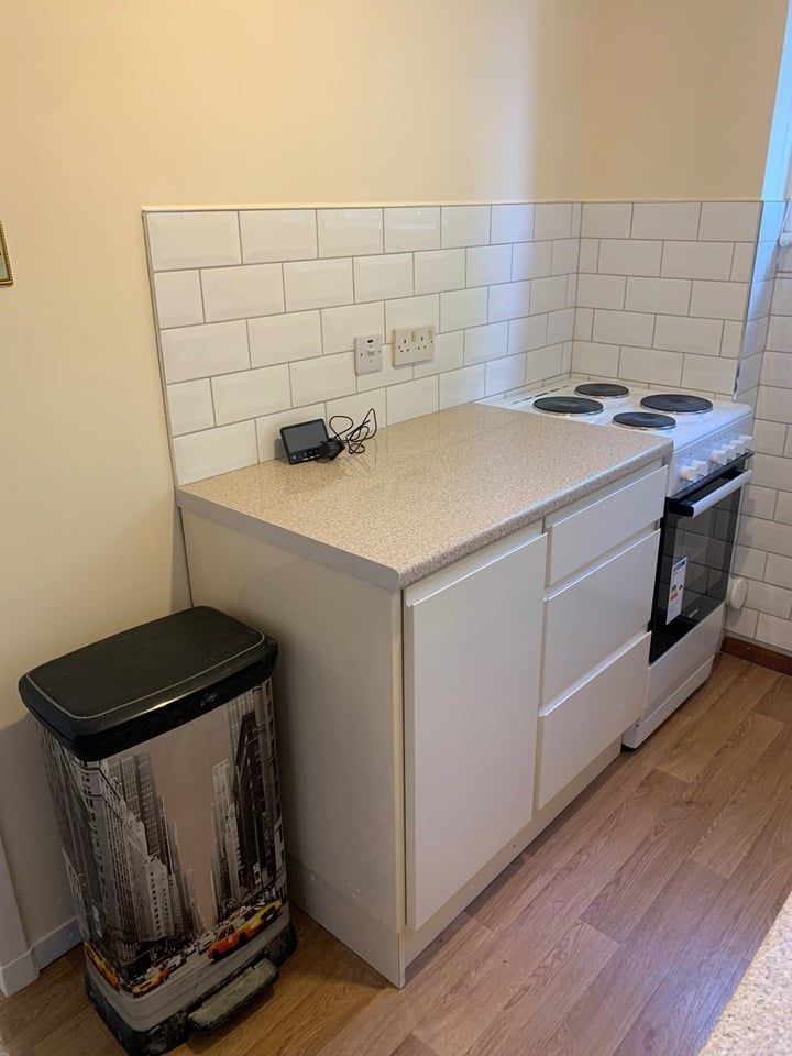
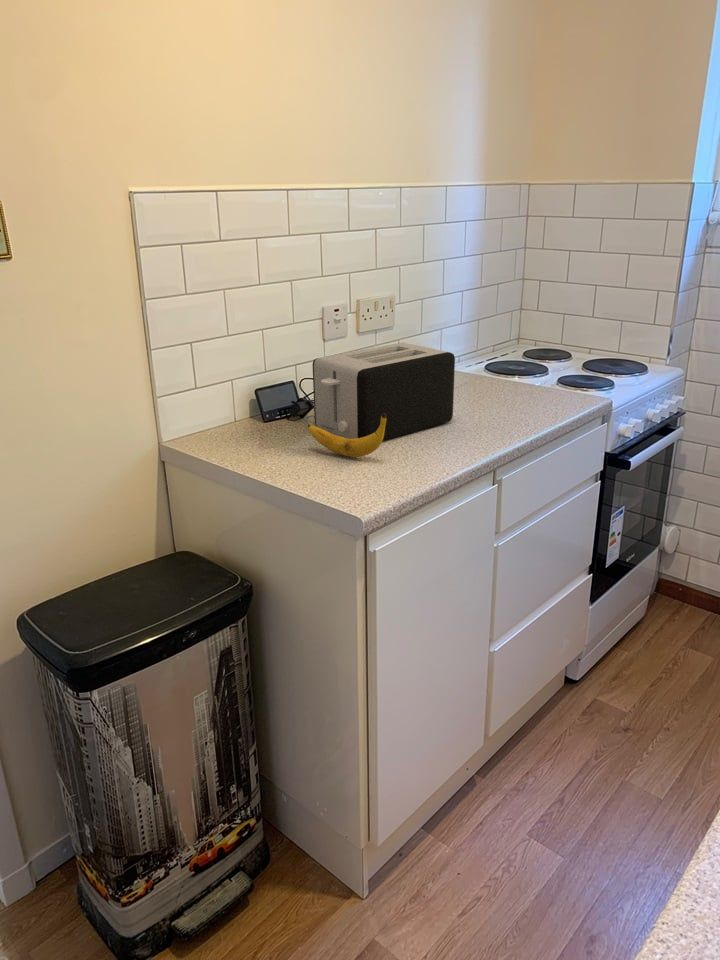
+ banana [307,413,387,458]
+ toaster [312,342,456,441]
